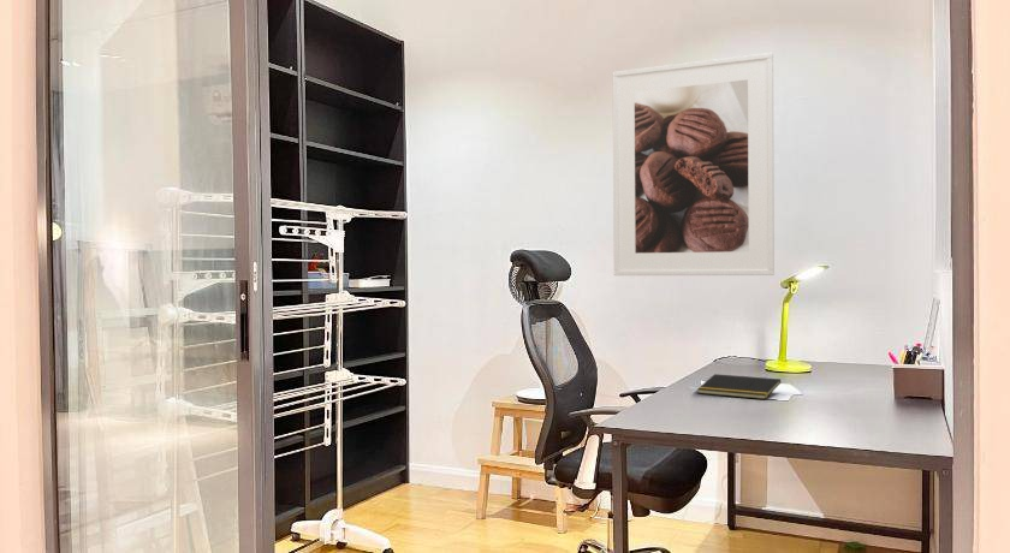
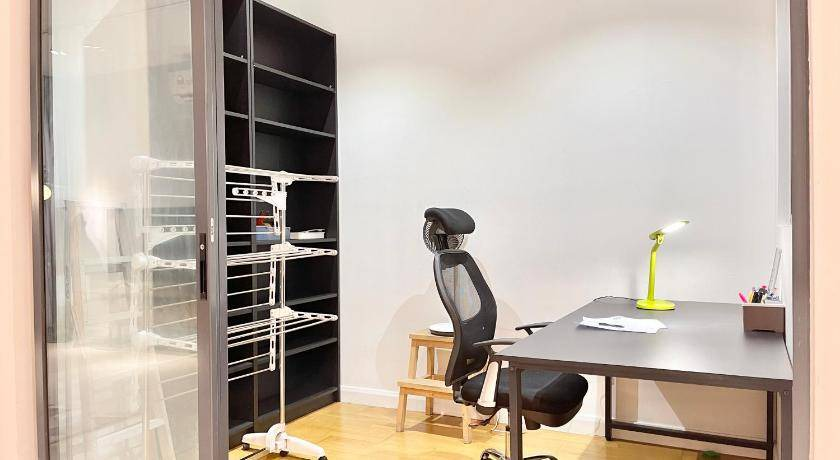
- notepad [696,373,782,400]
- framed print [612,52,776,276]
